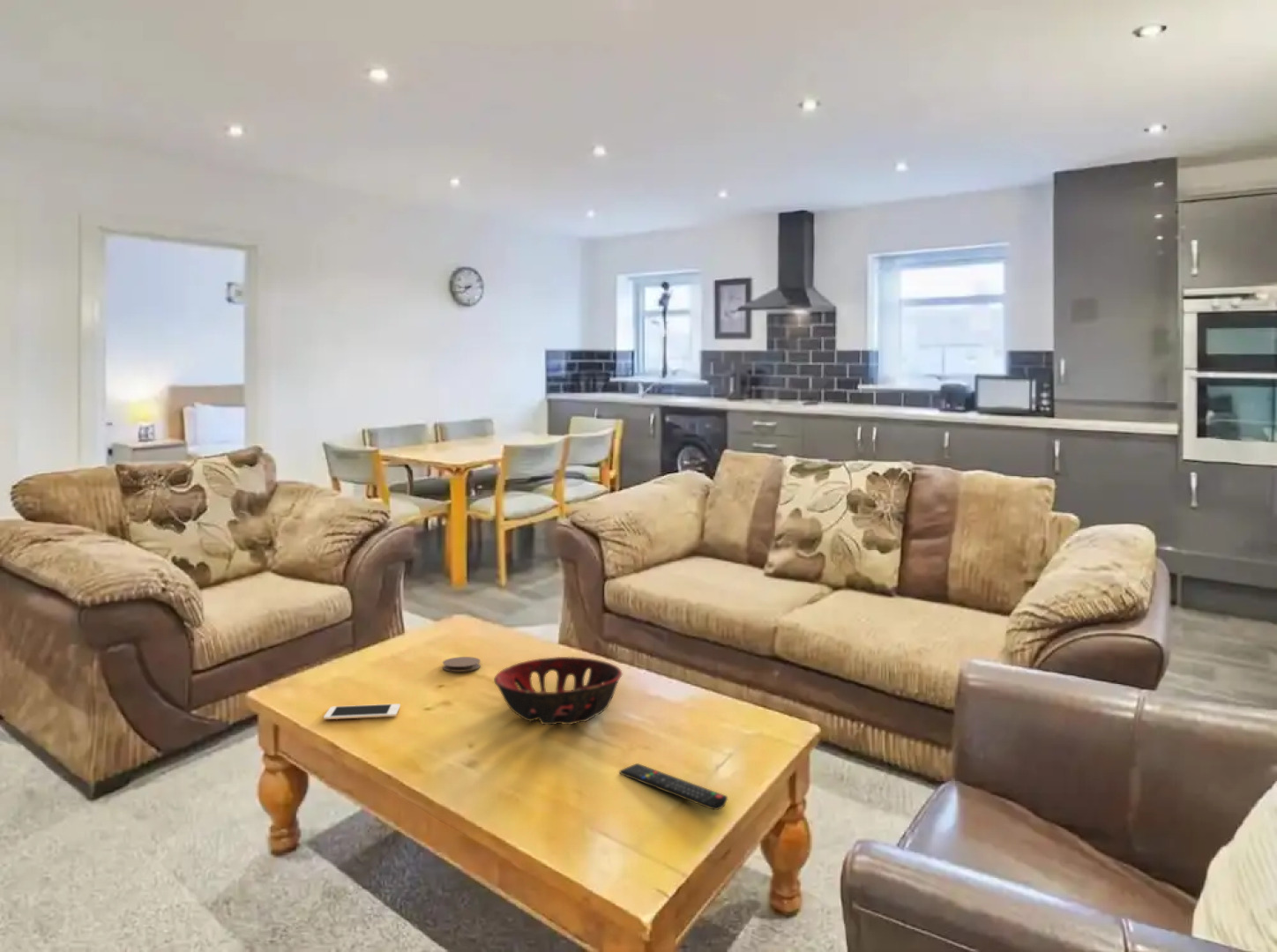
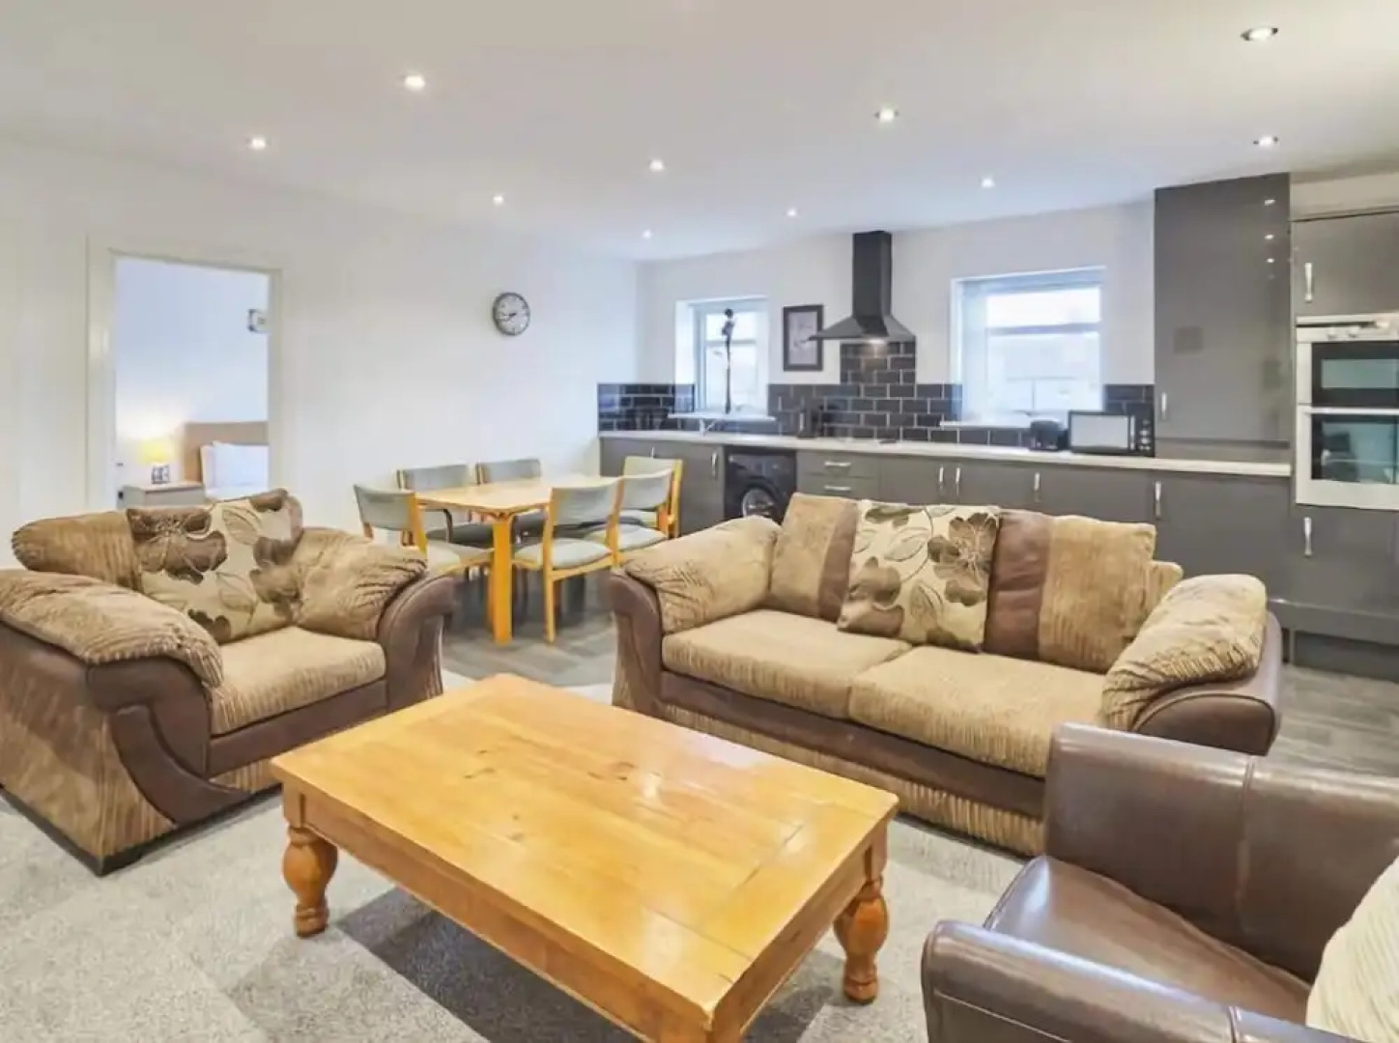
- decorative bowl [493,656,624,725]
- cell phone [323,703,401,720]
- remote control [619,762,728,811]
- coaster [442,656,482,673]
